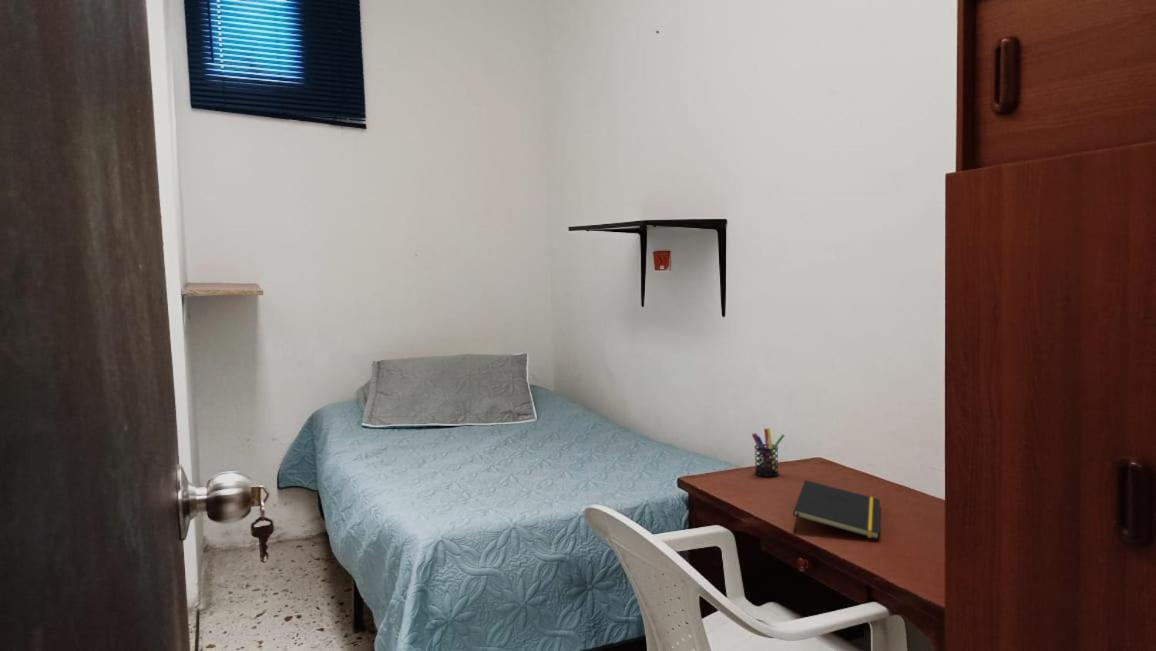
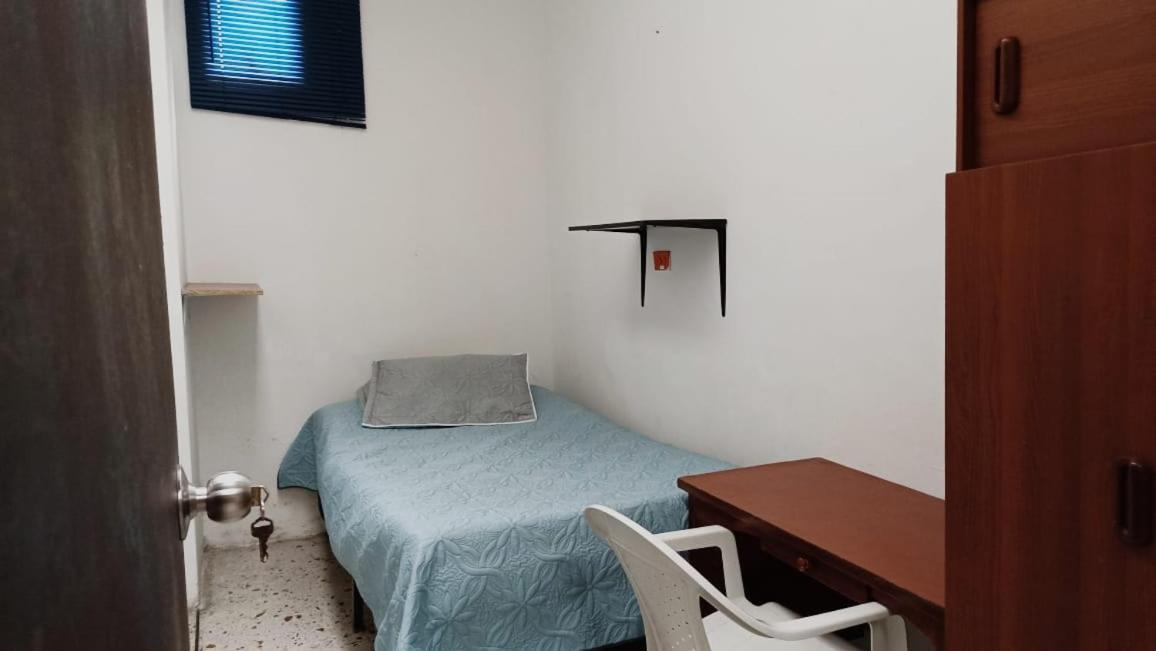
- pen holder [751,427,786,478]
- notepad [792,479,881,540]
